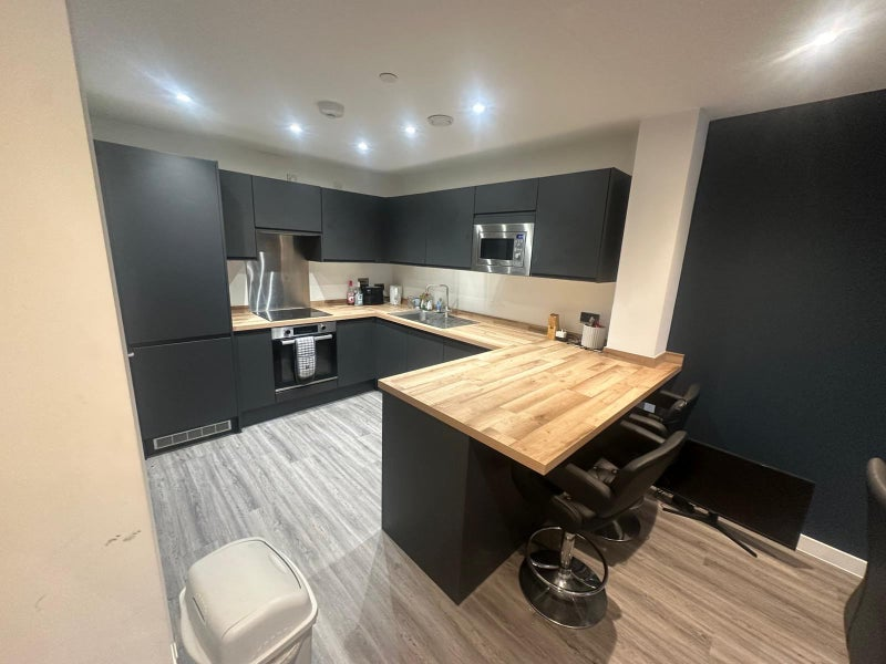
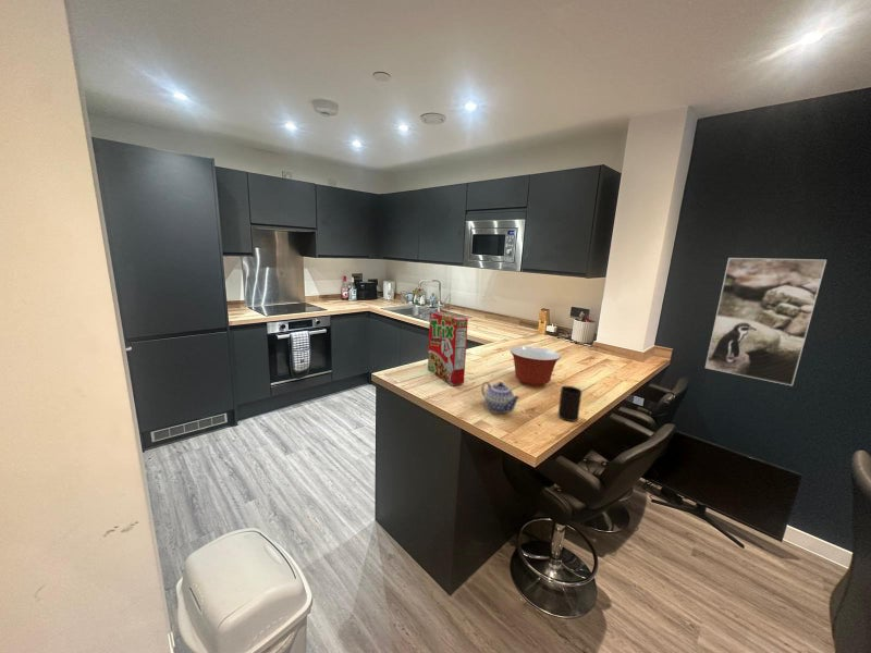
+ teapot [480,381,520,415]
+ cup [557,385,582,422]
+ cereal box [427,310,469,386]
+ mixing bowl [510,345,562,387]
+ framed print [704,257,827,387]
